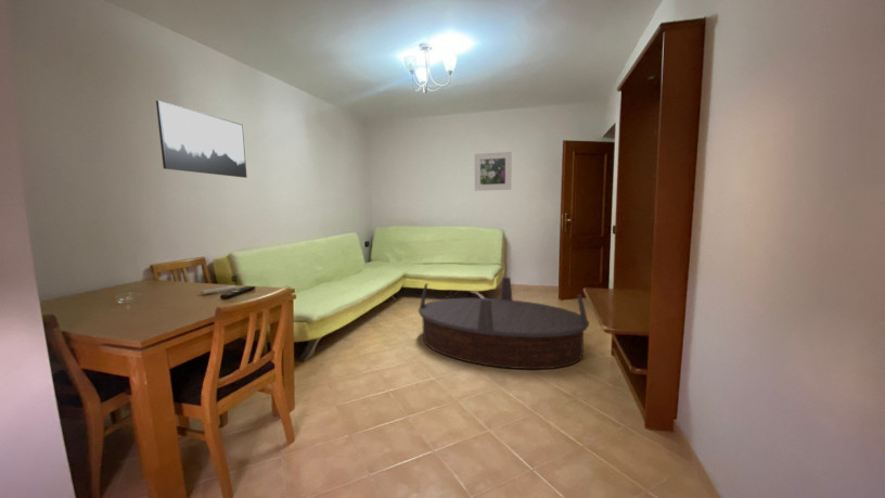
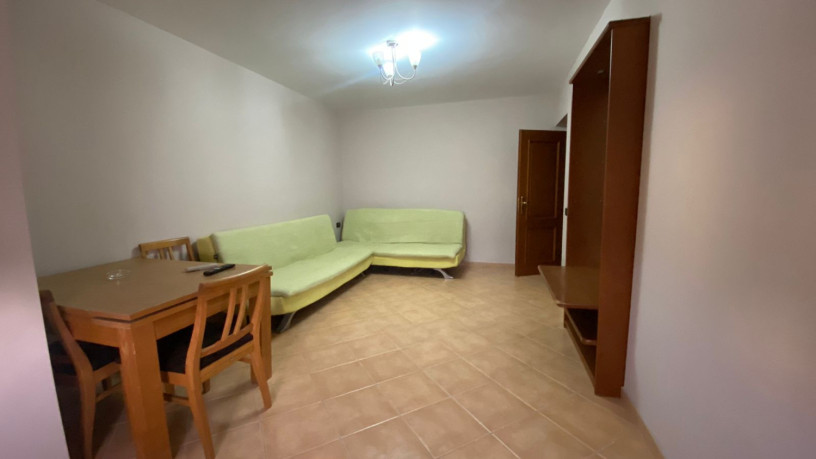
- wall art [155,100,248,179]
- coffee table [418,277,590,370]
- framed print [474,151,513,192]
